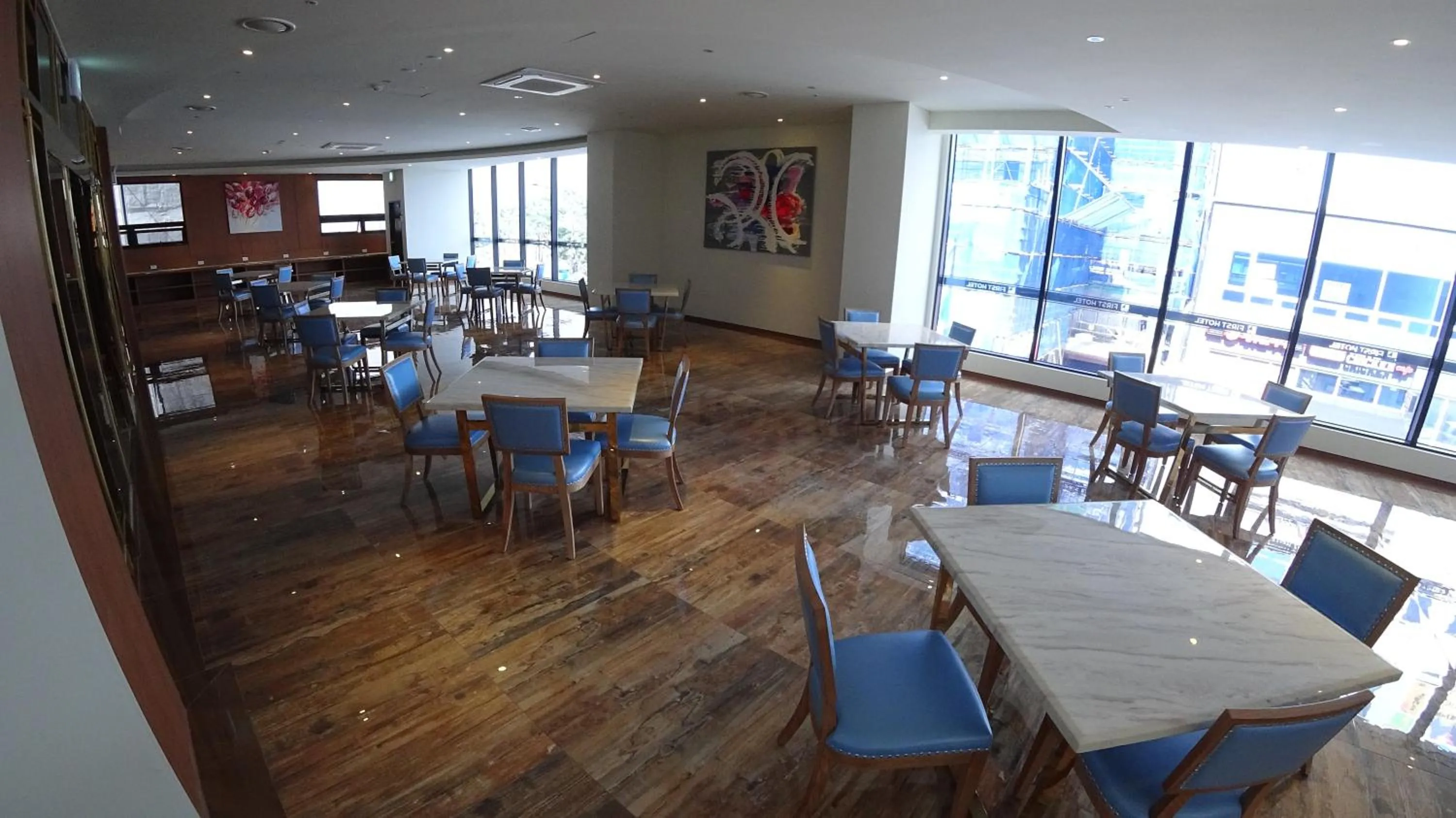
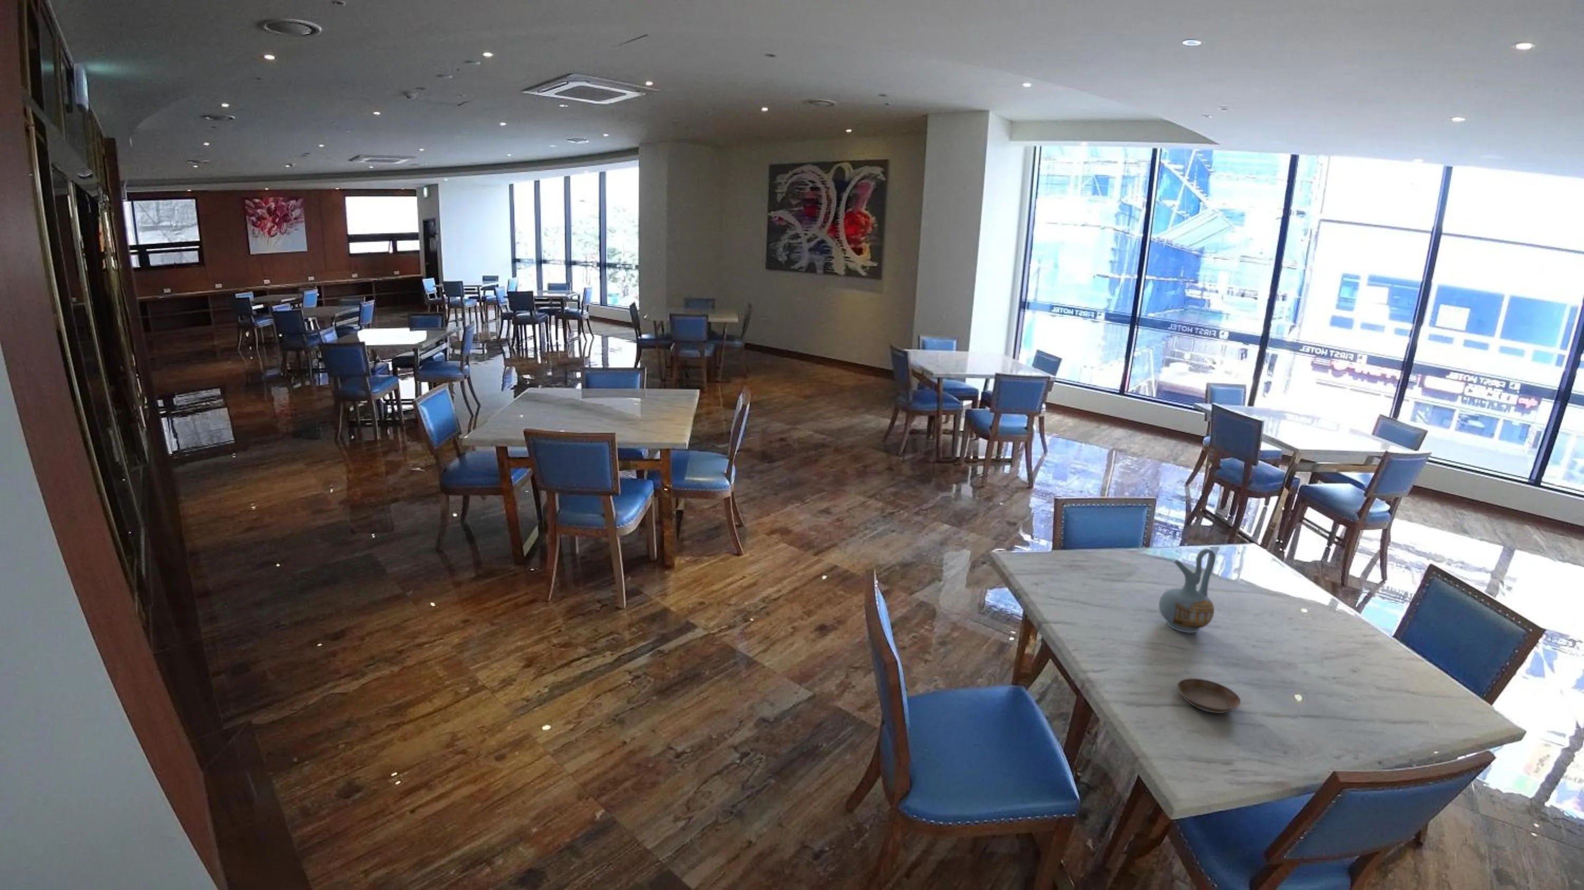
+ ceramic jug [1159,548,1216,633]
+ saucer [1176,678,1241,714]
